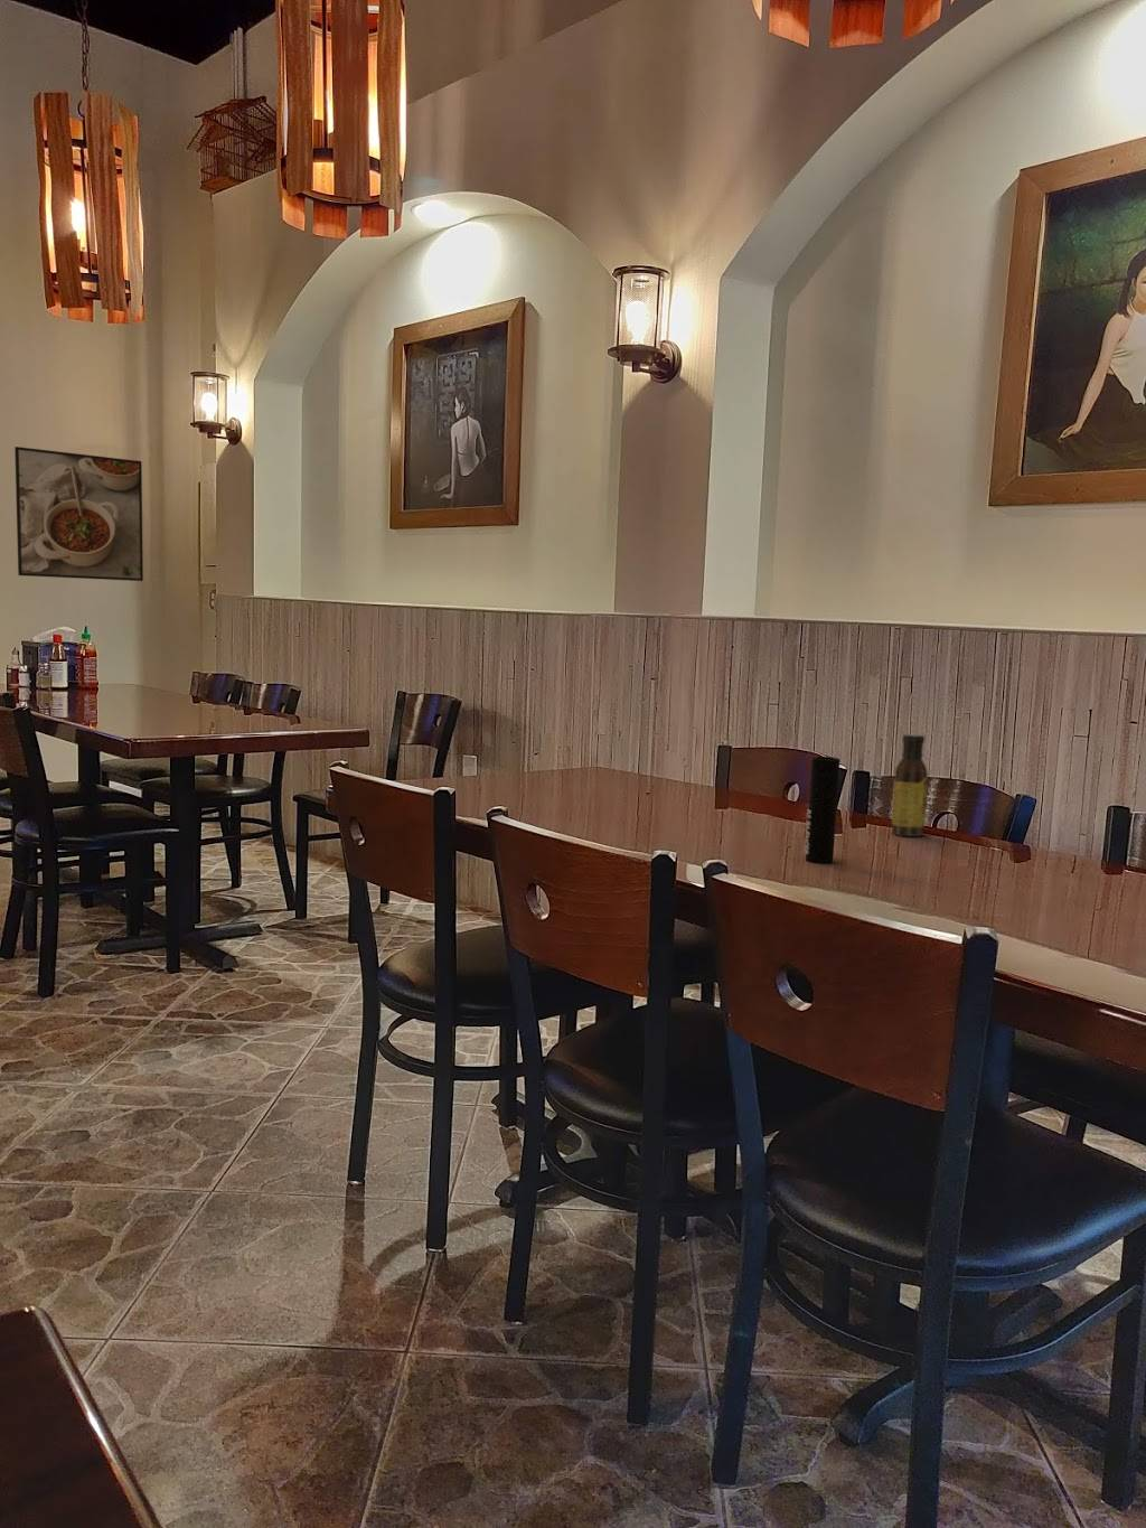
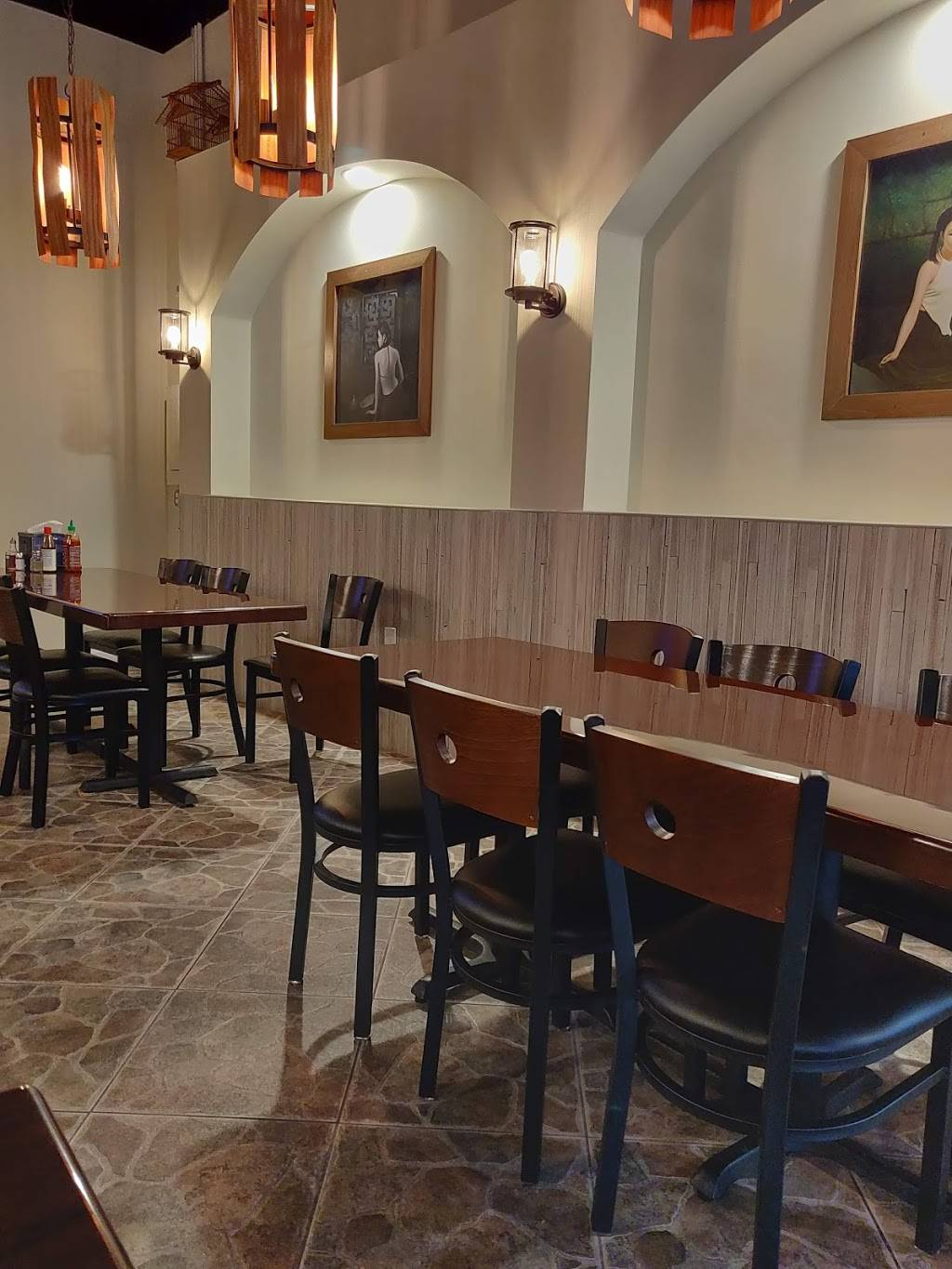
- cup [804,756,840,866]
- sauce bottle [891,732,929,837]
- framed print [13,446,144,582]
